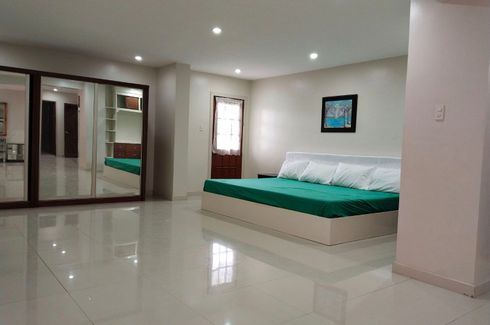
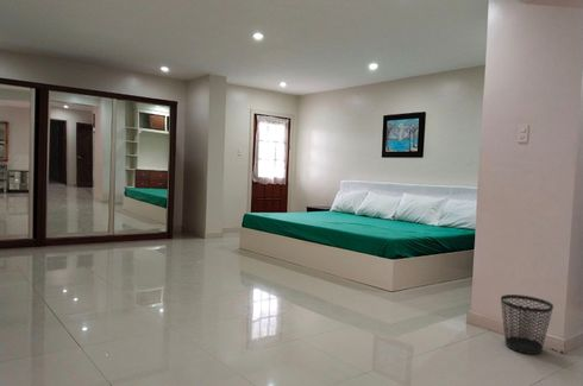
+ wastebasket [500,293,554,355]
